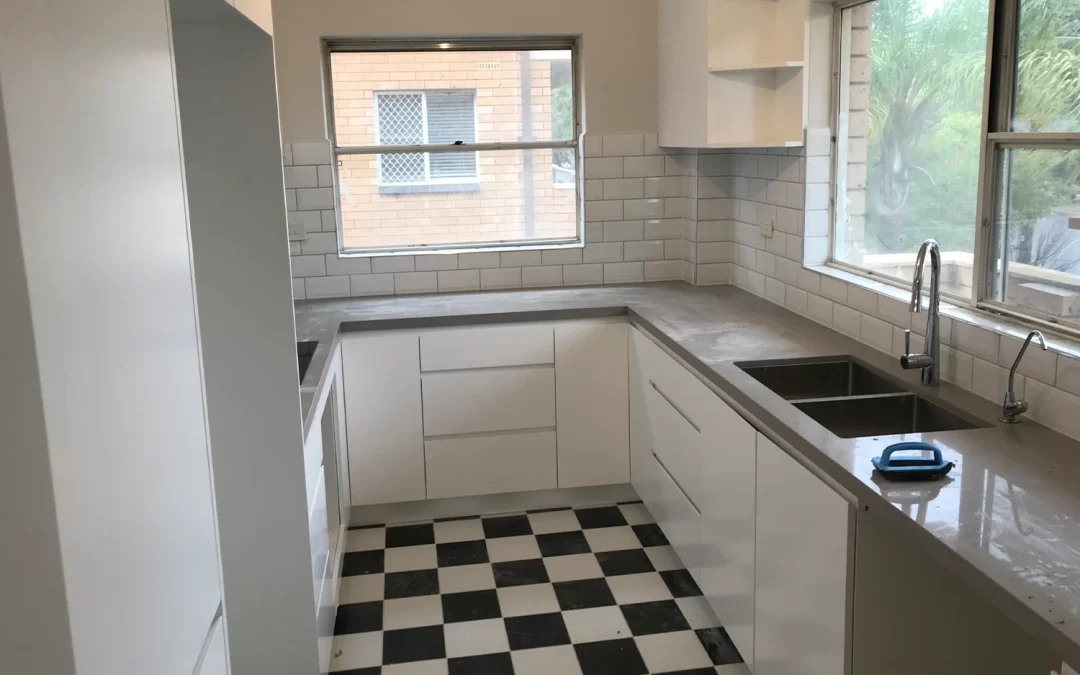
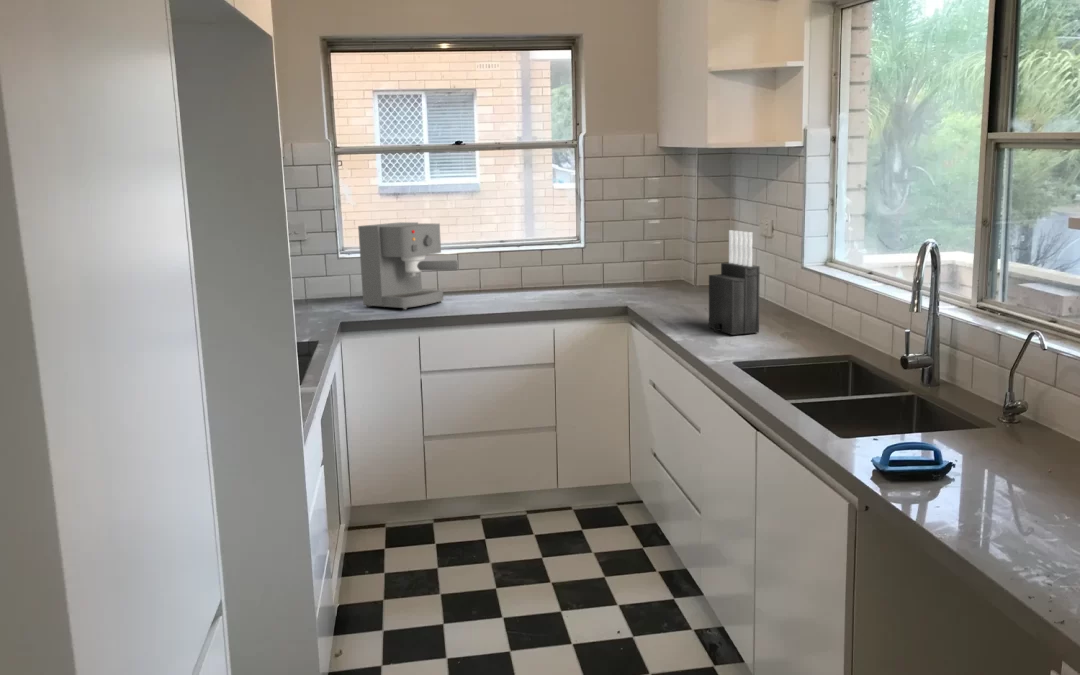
+ knife block [708,229,761,336]
+ coffee maker [357,221,459,311]
